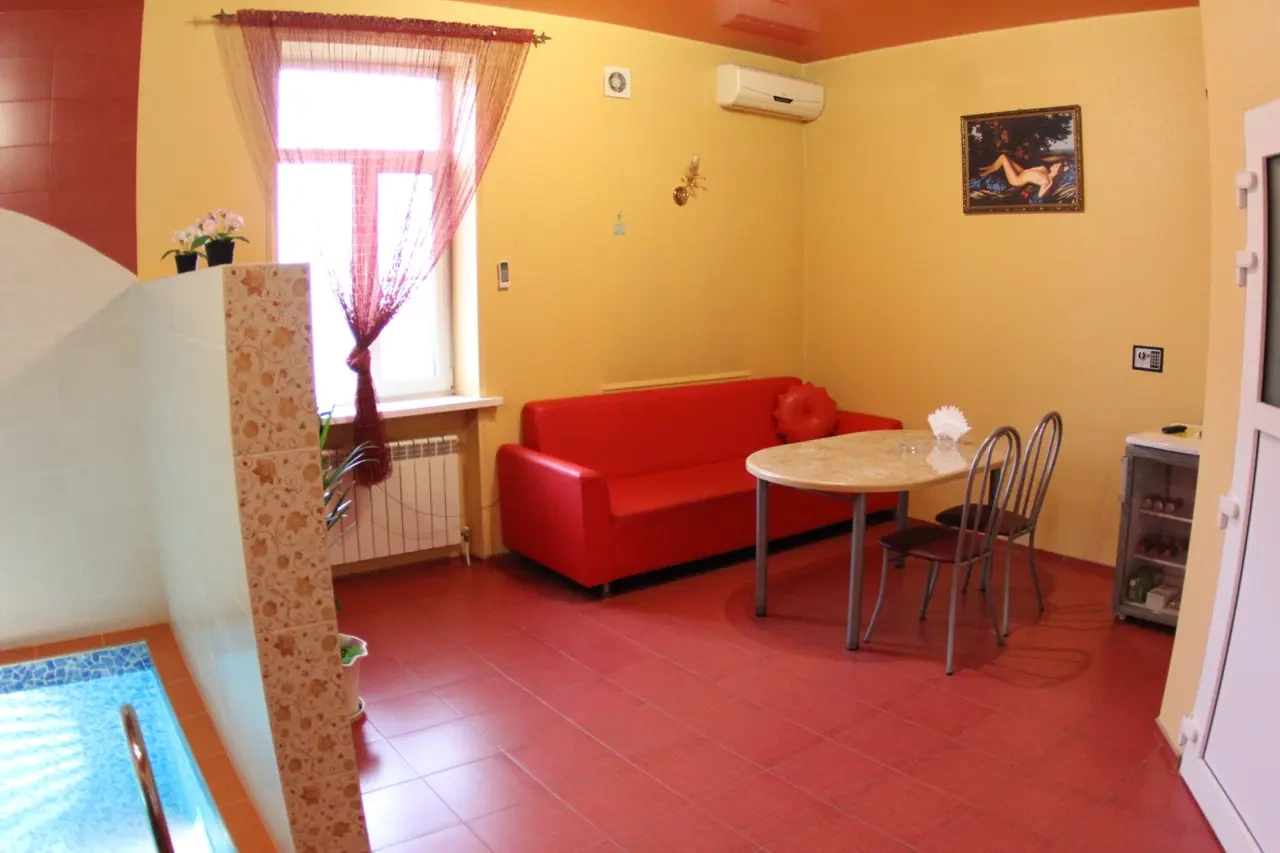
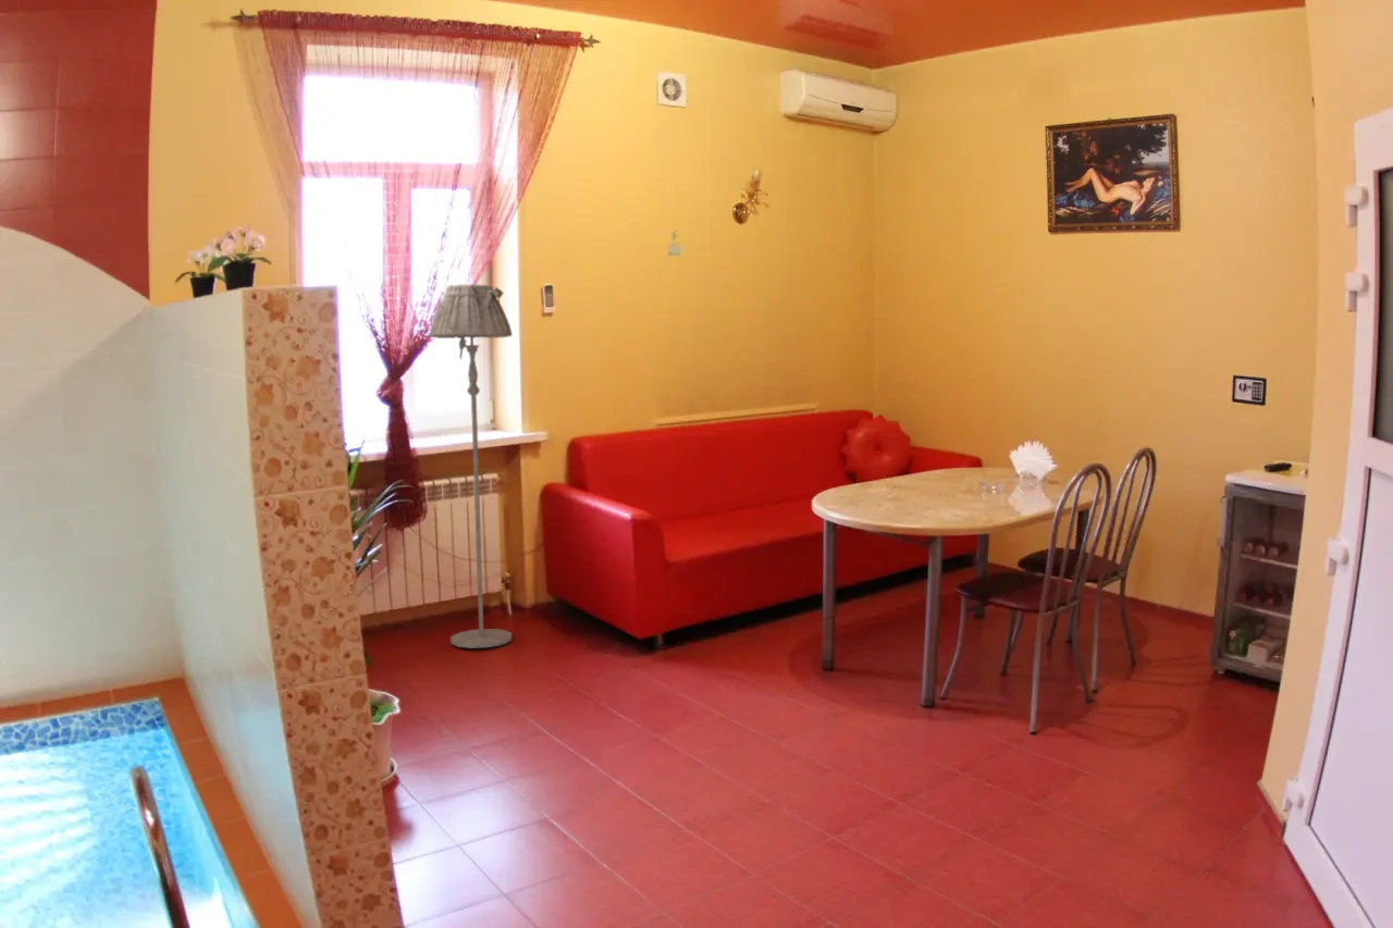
+ floor lamp [429,283,514,649]
